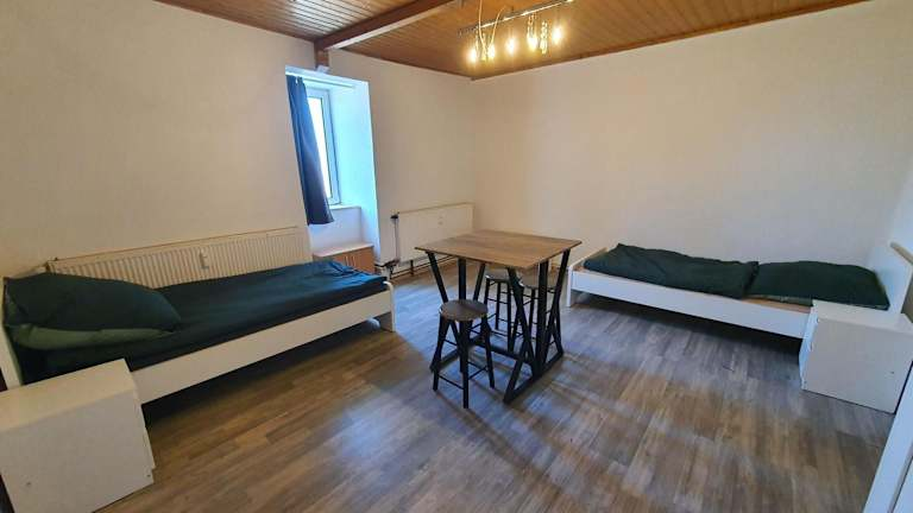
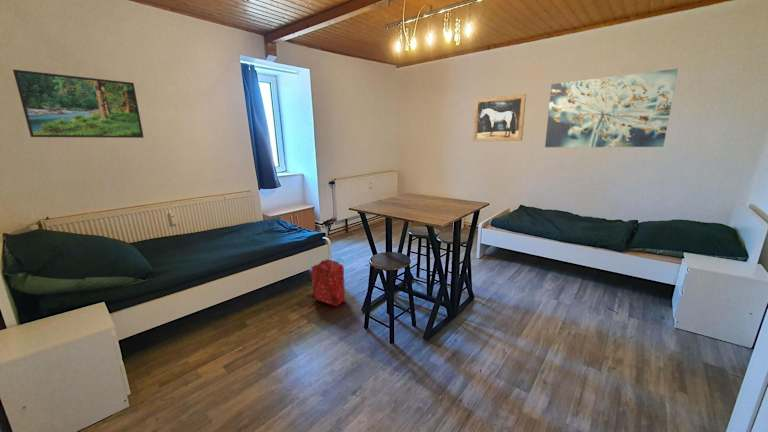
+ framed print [12,69,145,139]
+ wall art [472,93,527,142]
+ backpack [306,258,347,307]
+ wall art [544,68,679,148]
